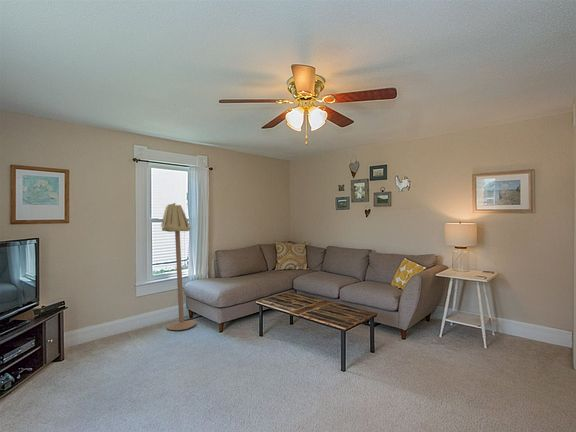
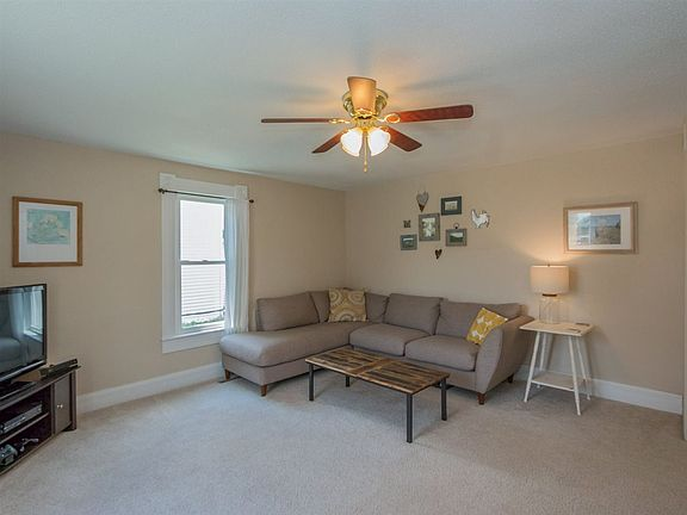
- floor lamp [160,202,197,331]
